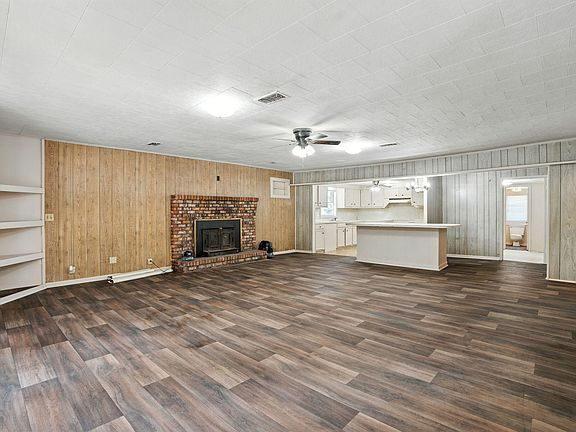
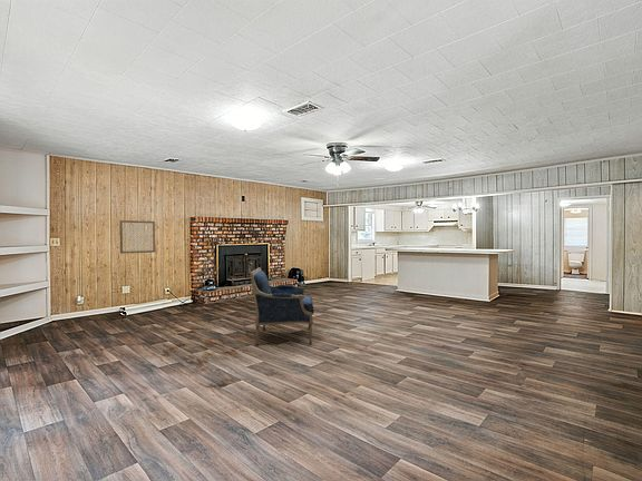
+ wall art [119,219,156,255]
+ armchair [249,266,315,346]
